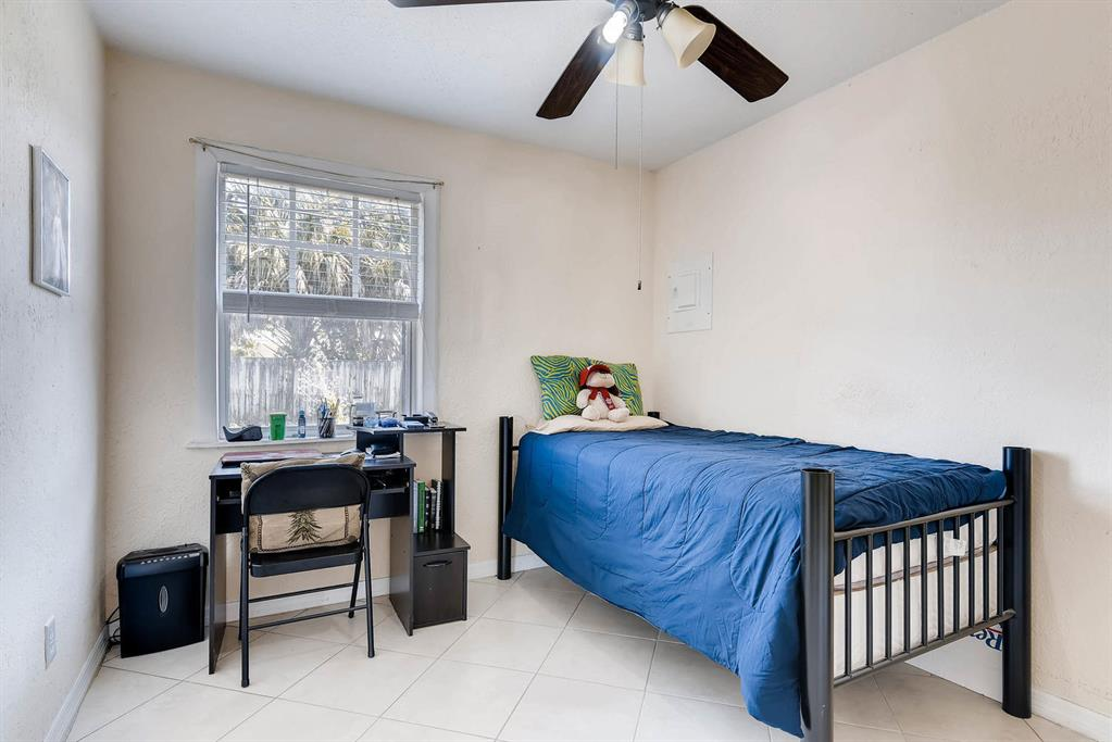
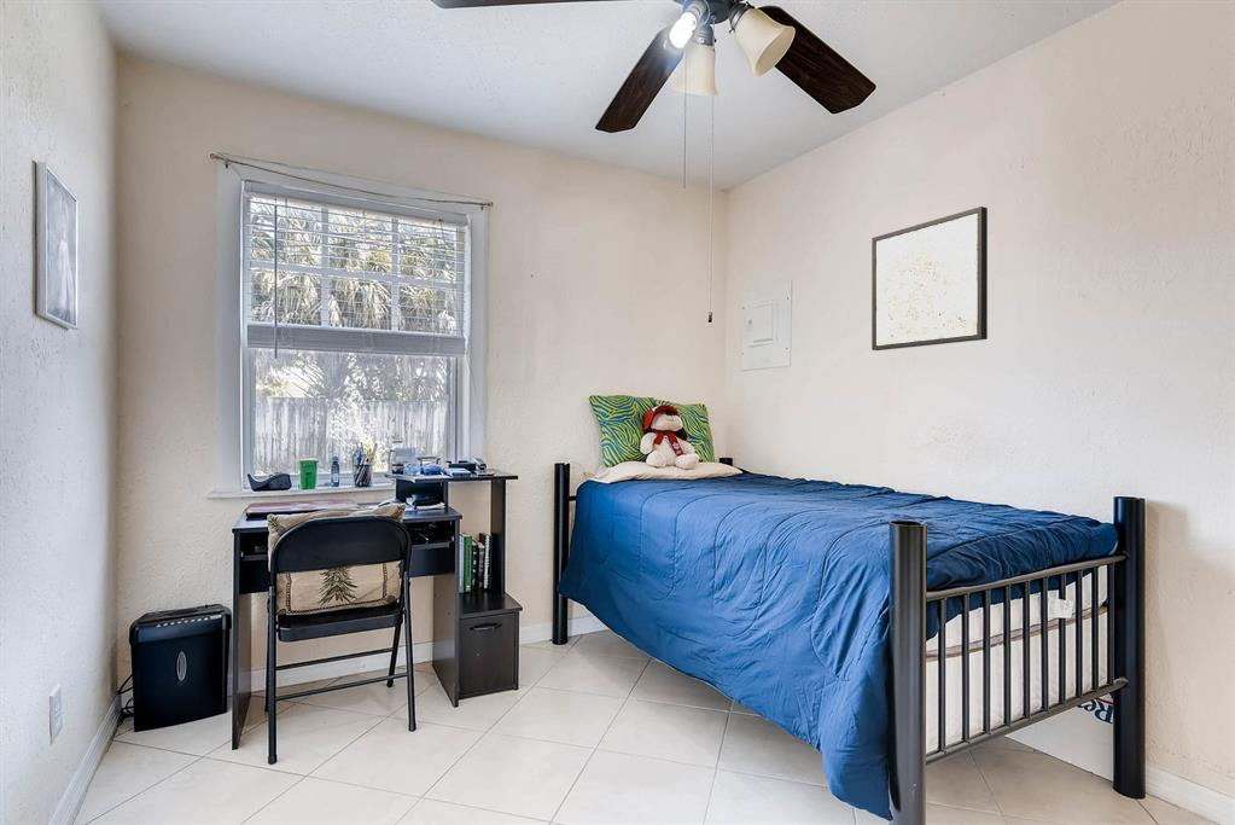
+ wall art [870,205,989,352]
